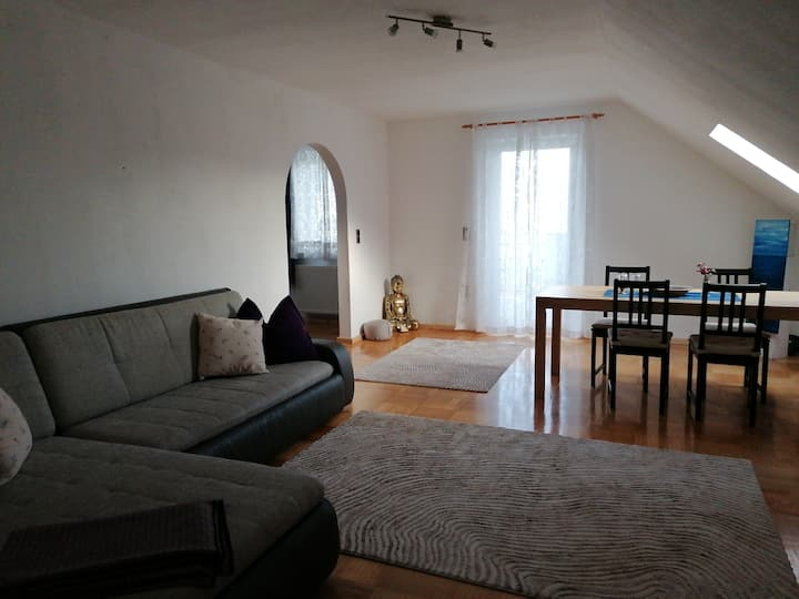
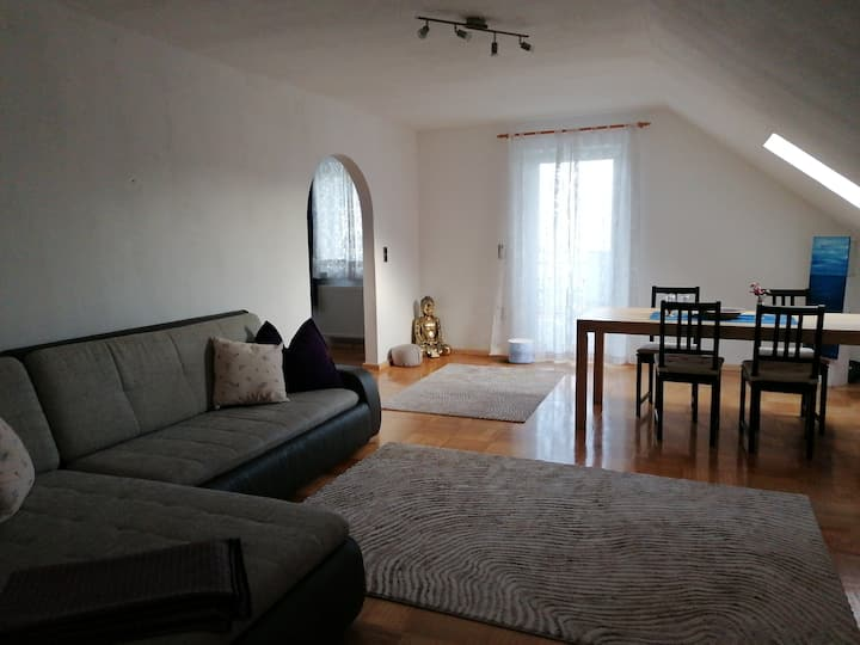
+ planter [508,338,535,364]
